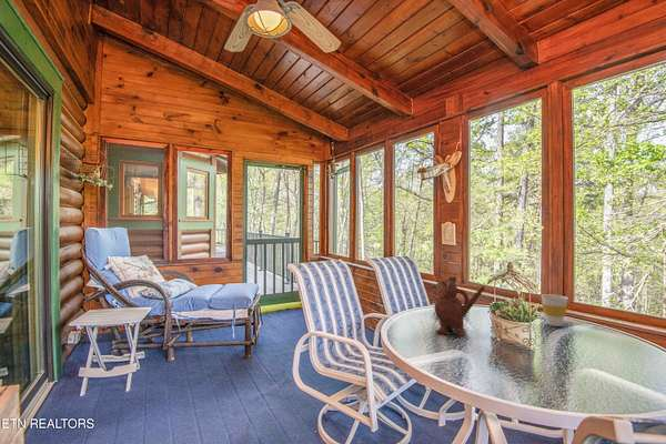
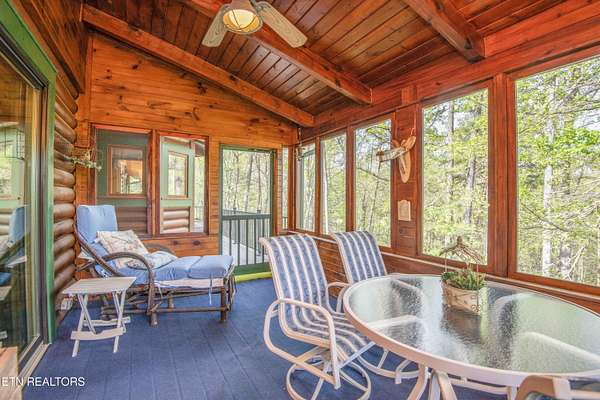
- teapot [431,275,486,339]
- cup [541,293,569,327]
